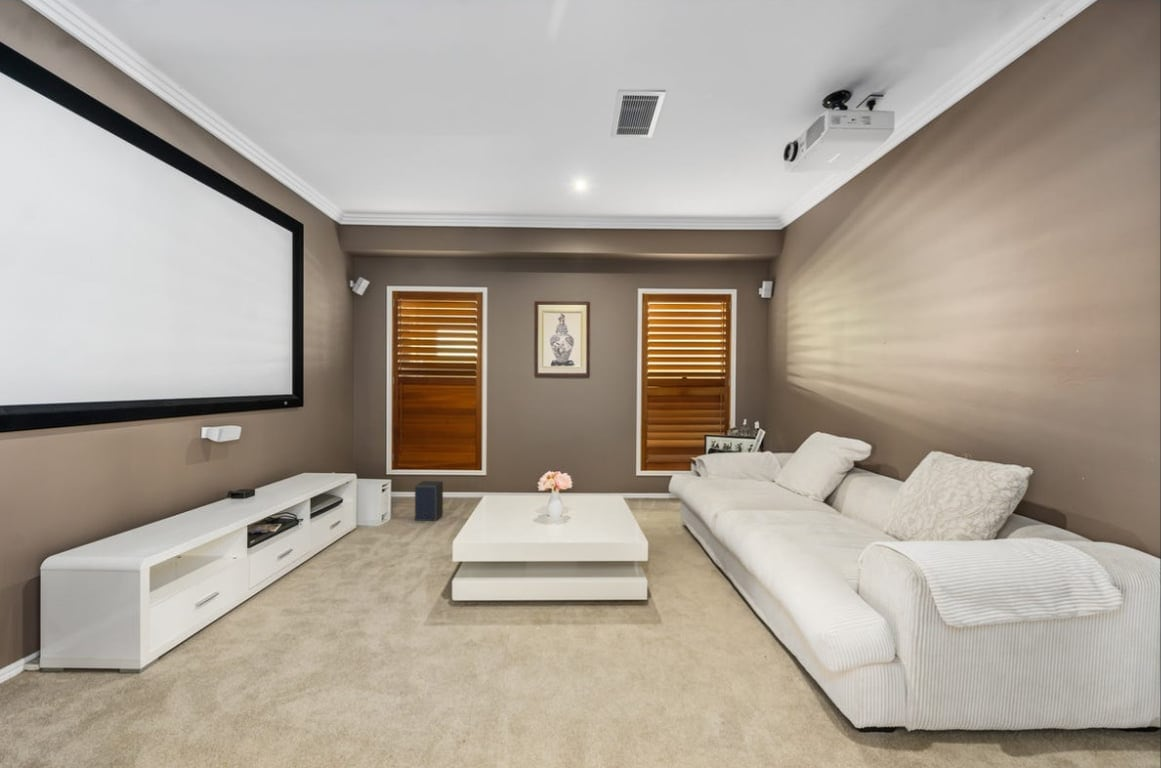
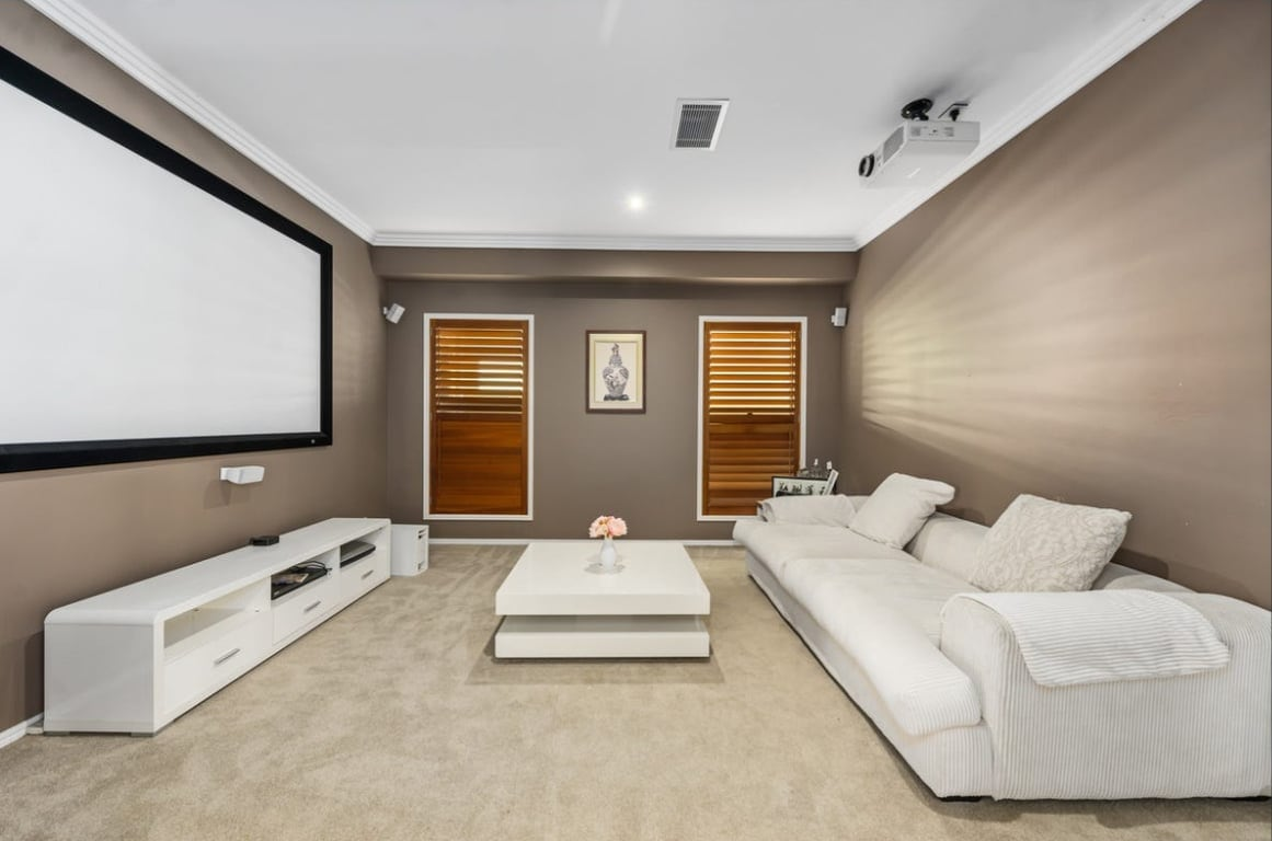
- speaker [414,480,444,522]
